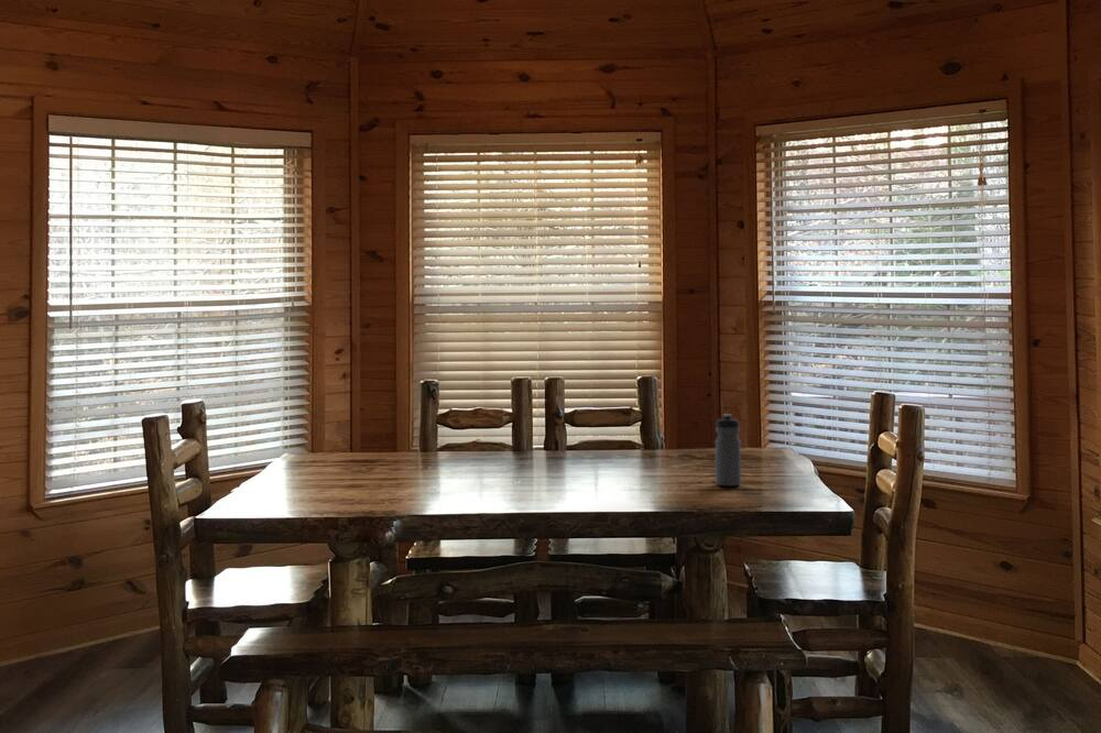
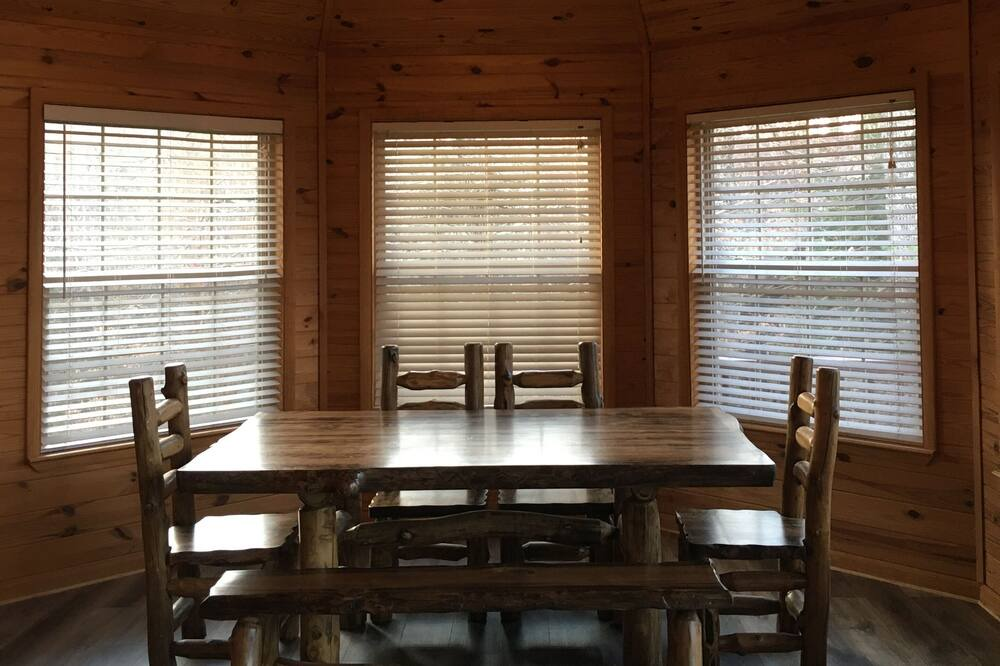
- water bottle [715,413,742,488]
